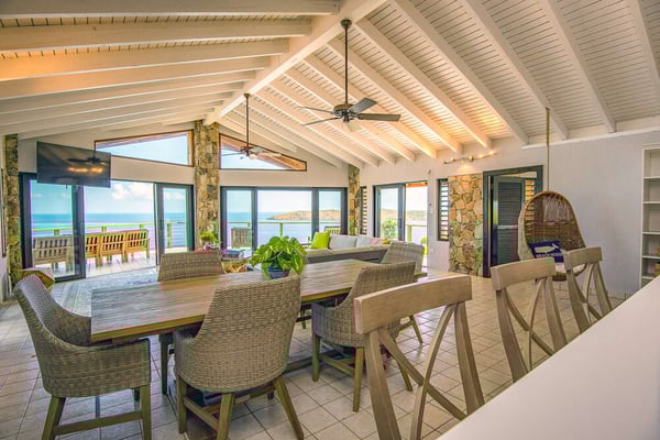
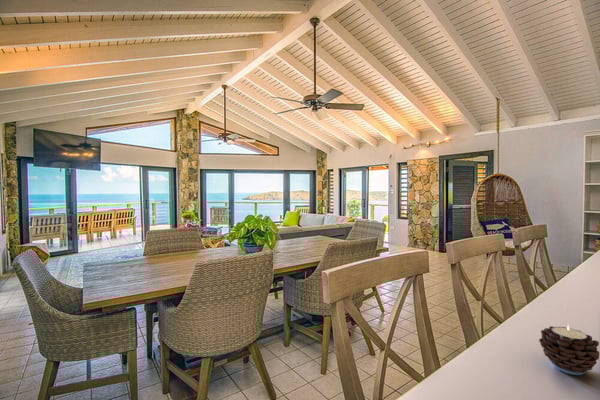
+ candle [538,324,600,376]
